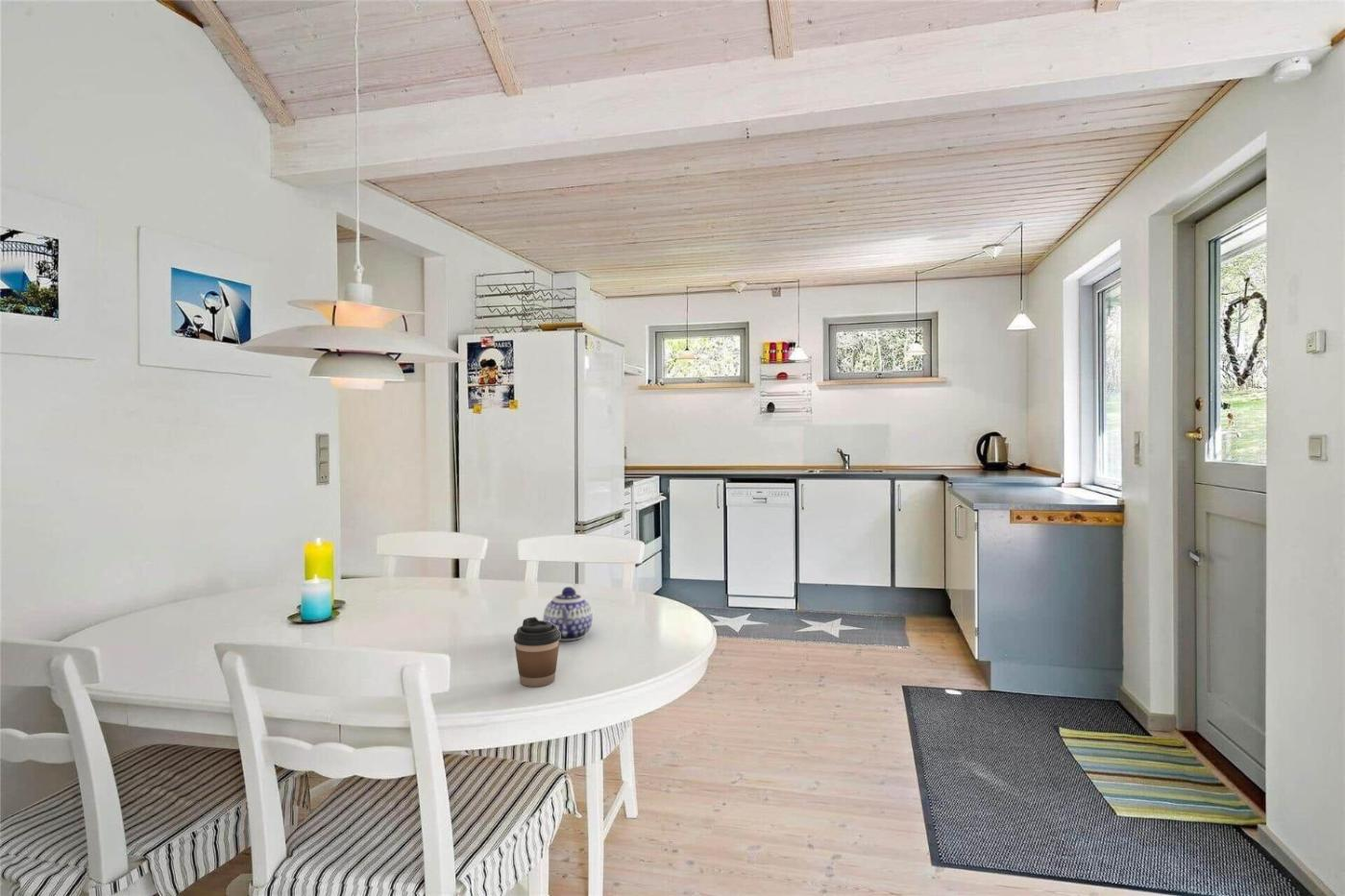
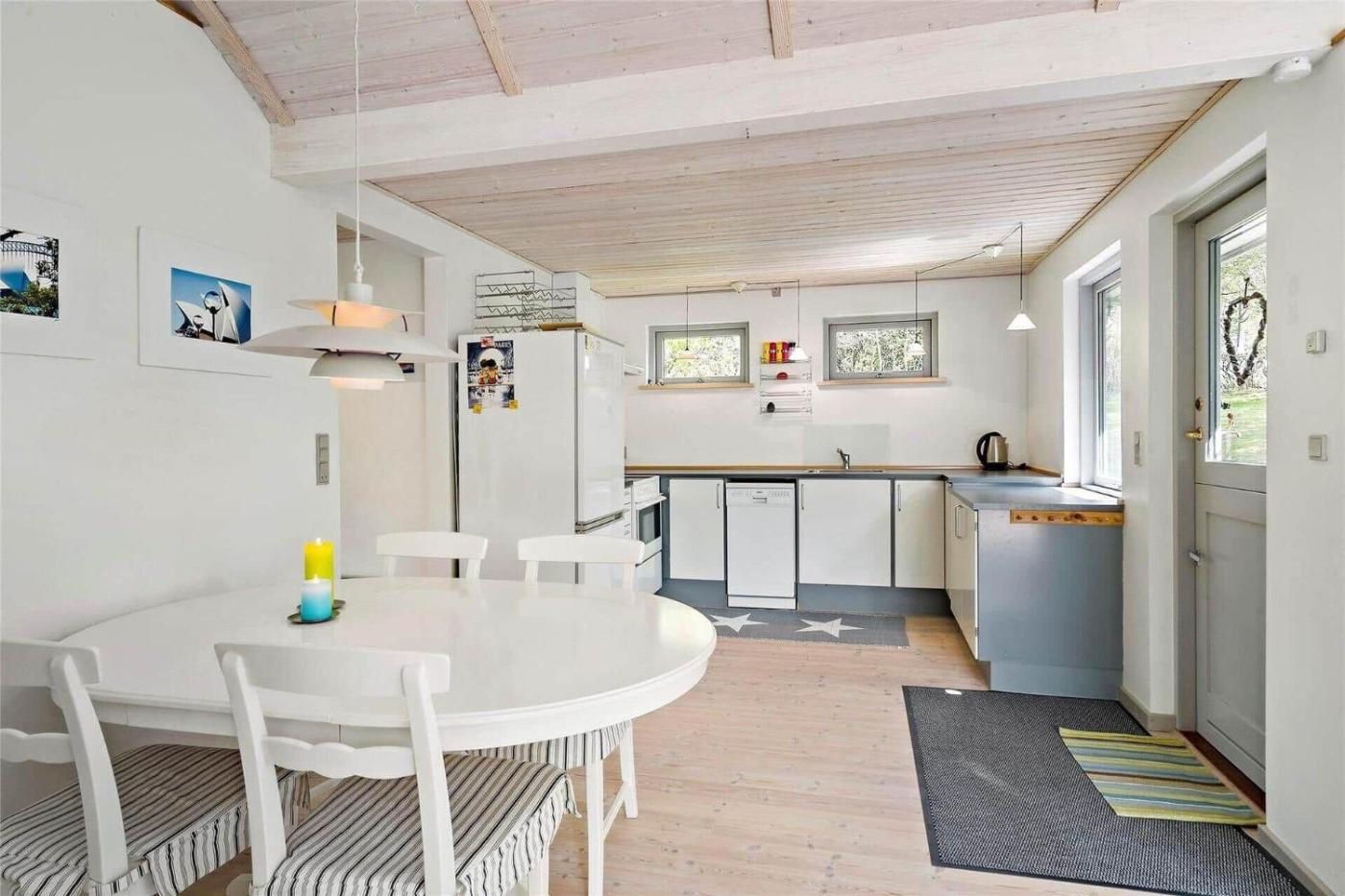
- coffee cup [513,617,560,688]
- teapot [543,586,594,642]
